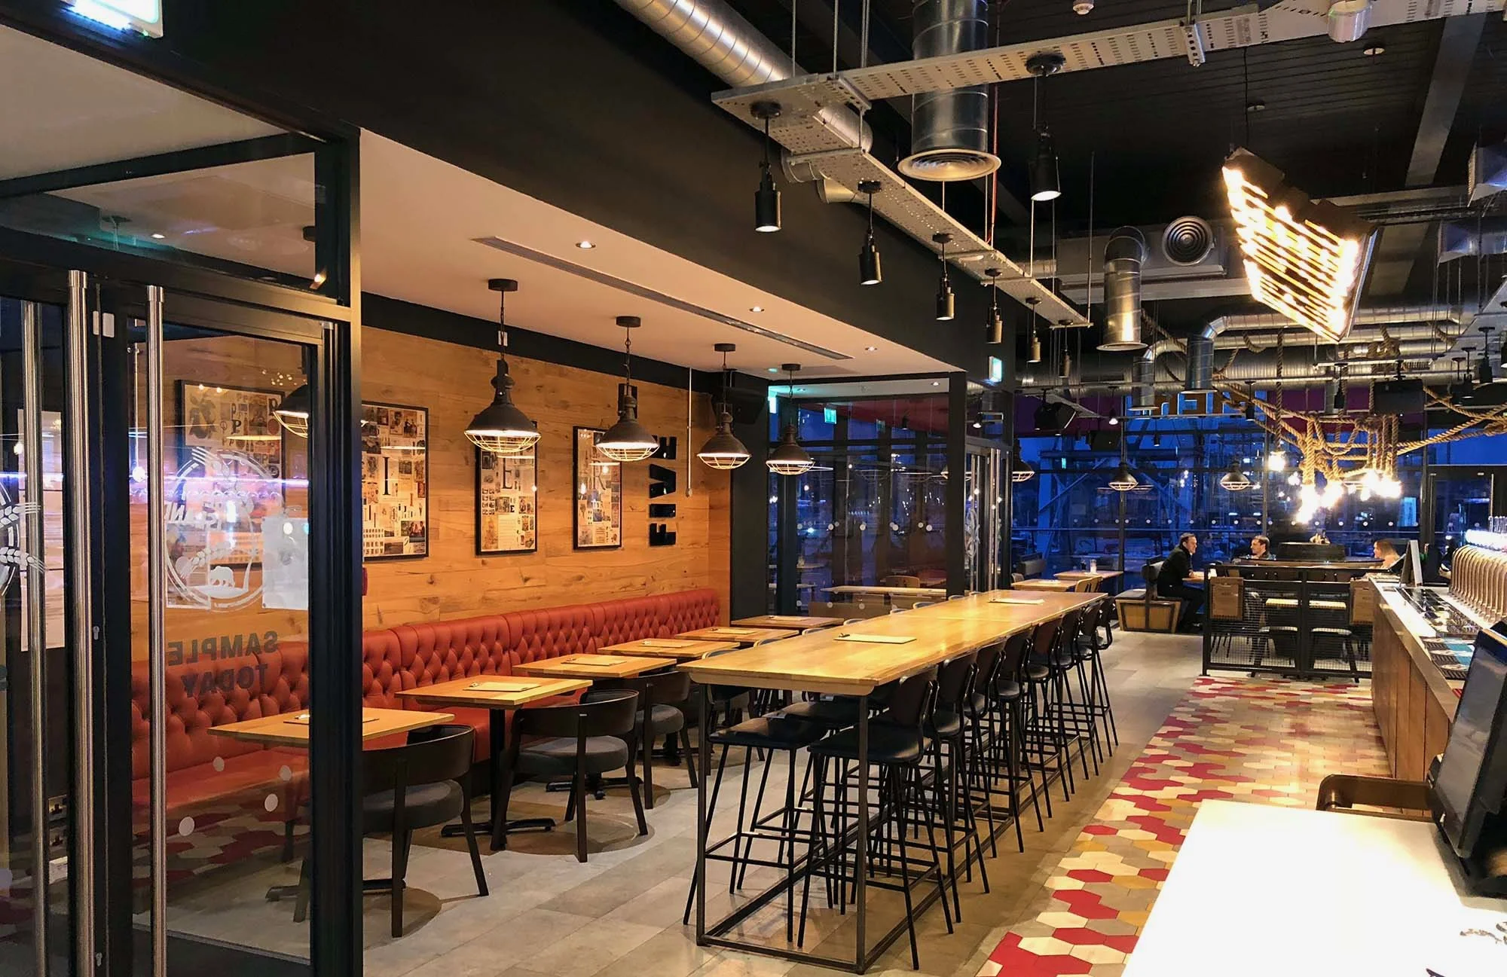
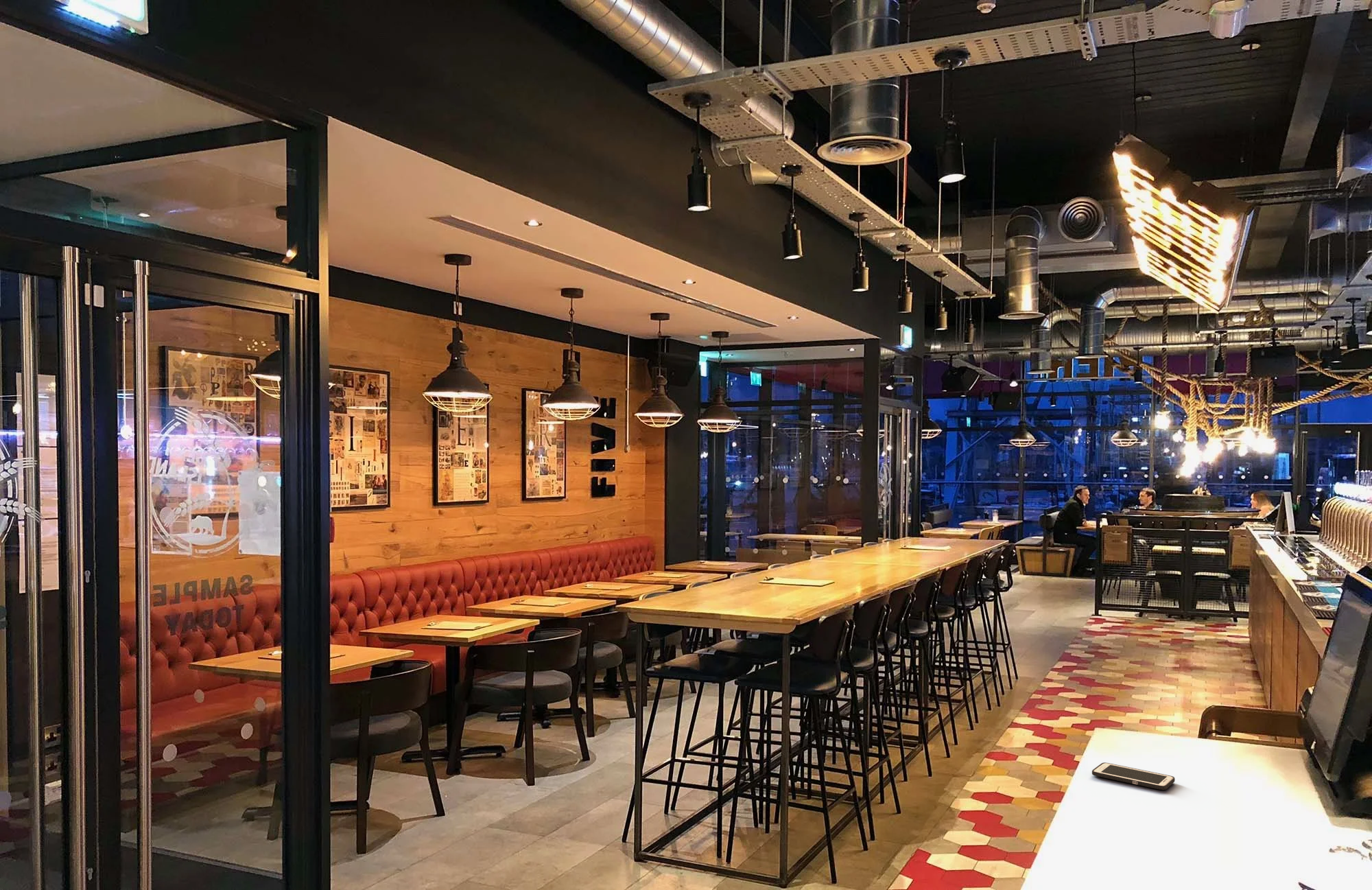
+ cell phone [1091,762,1176,791]
